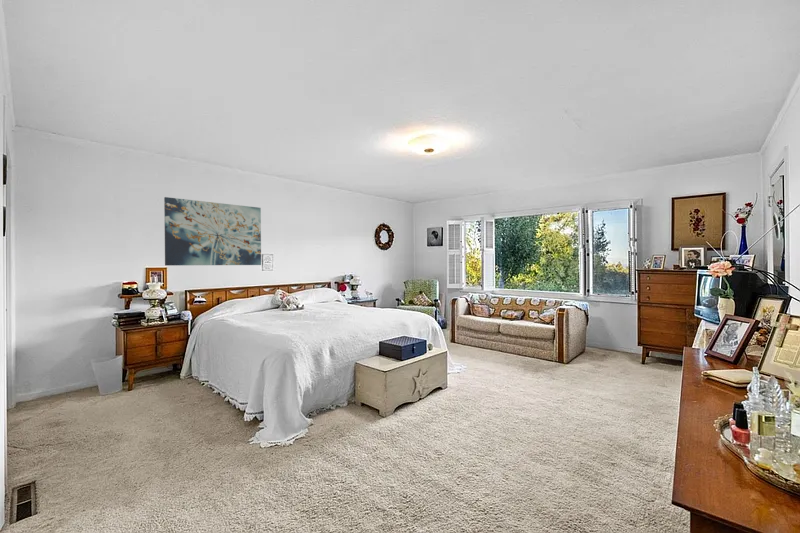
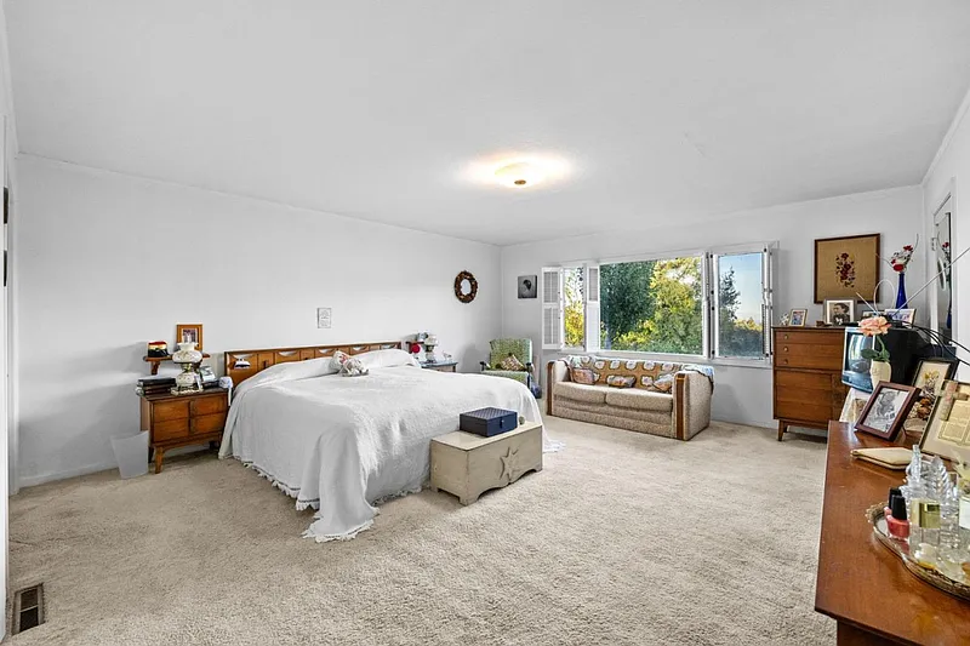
- wall art [163,196,262,266]
